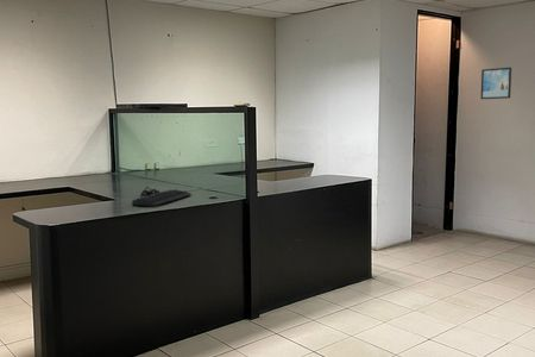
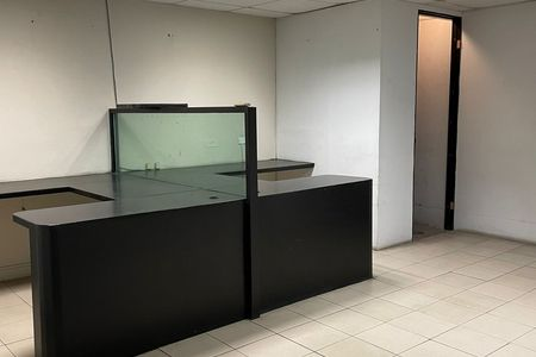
- keyboard [131,186,193,208]
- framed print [480,67,512,100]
